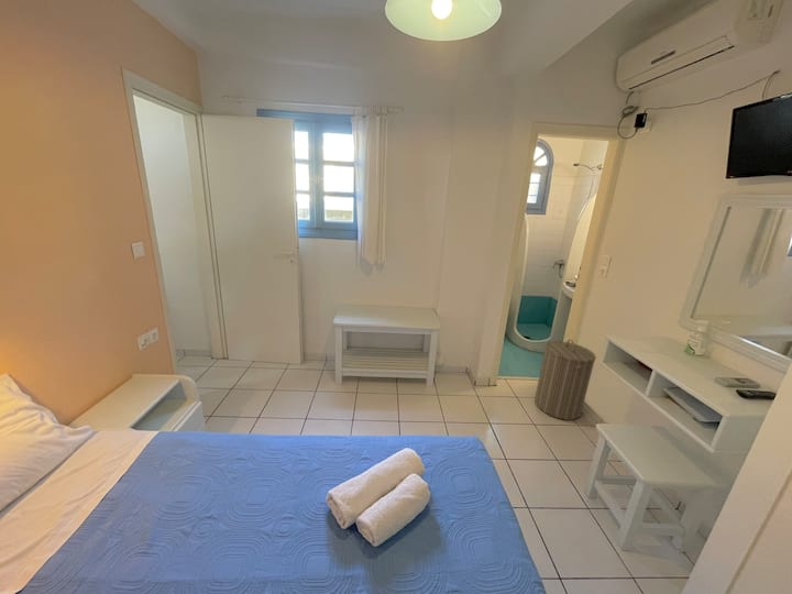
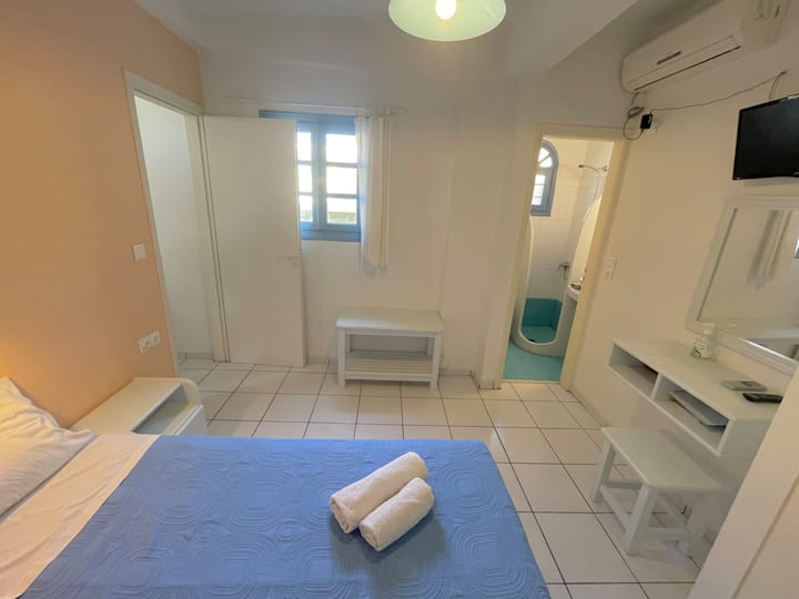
- laundry hamper [534,339,597,421]
